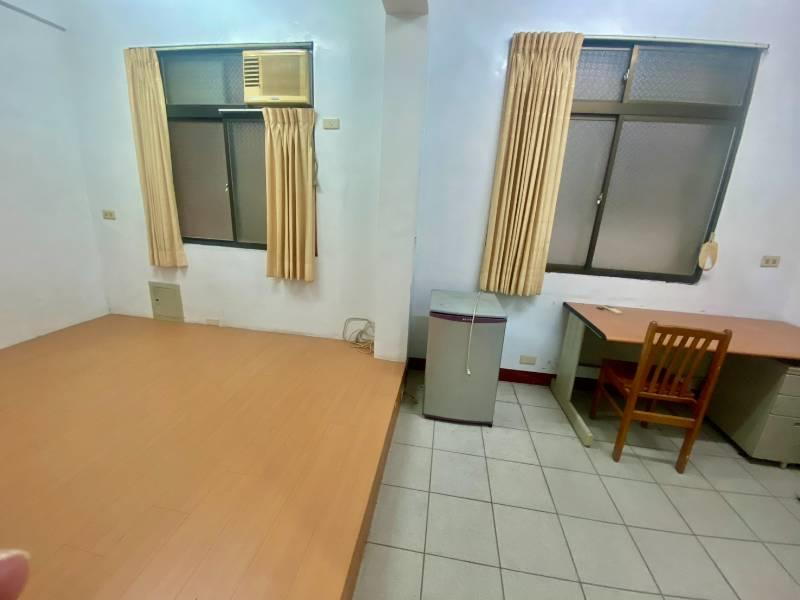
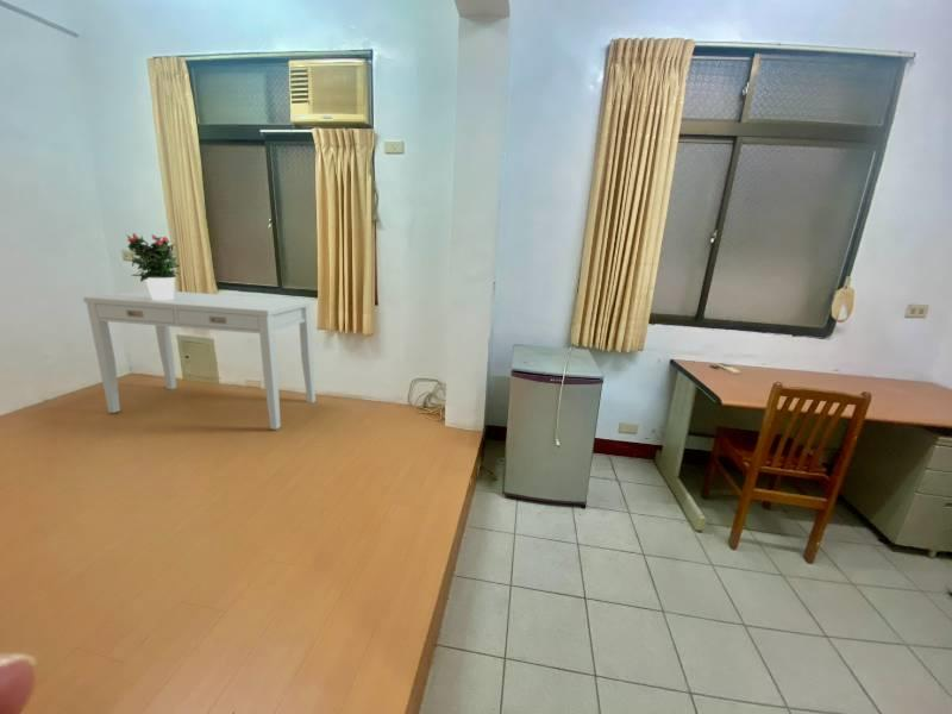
+ desk [82,289,317,431]
+ potted flower [126,232,181,300]
